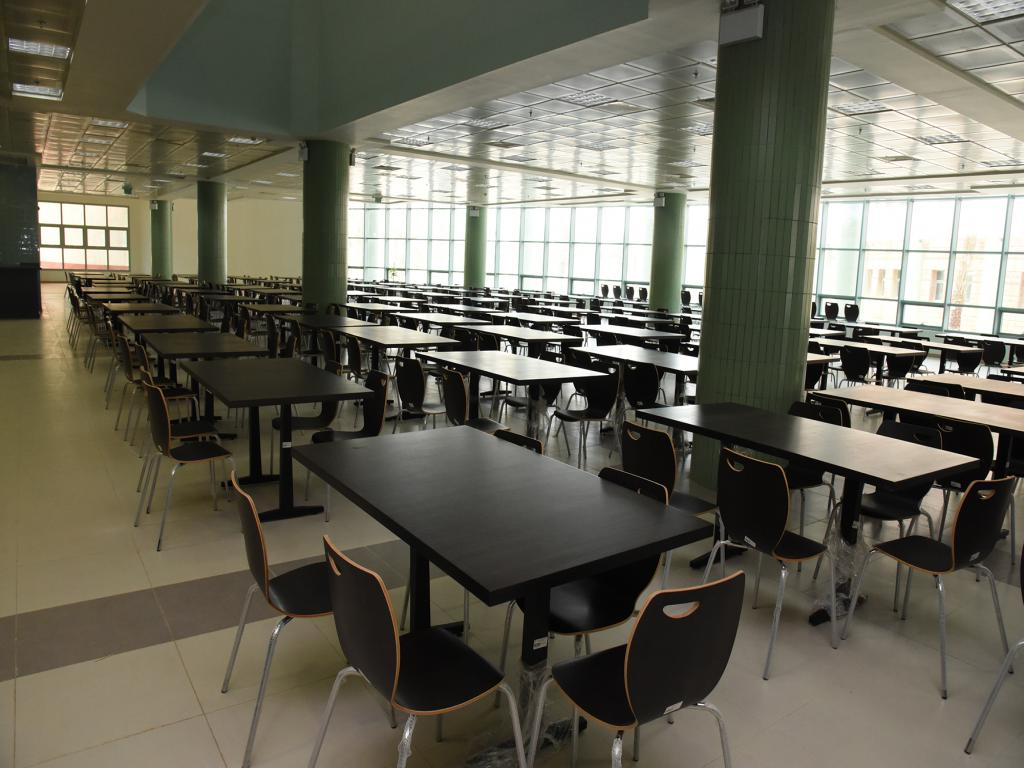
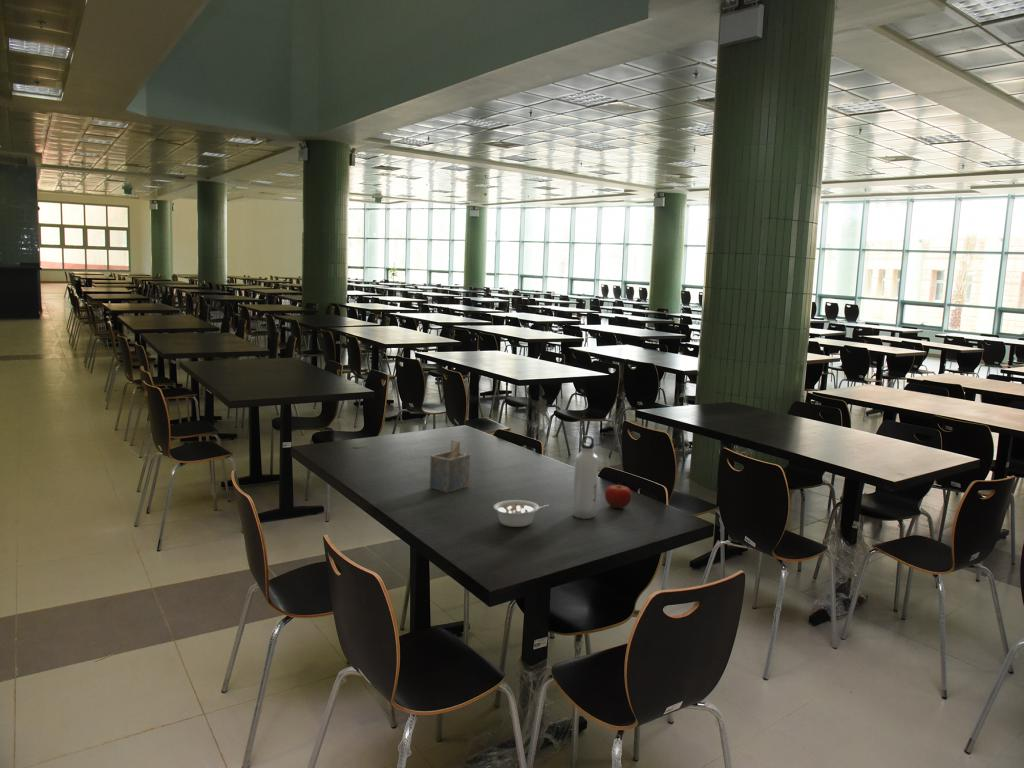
+ napkin holder [429,439,471,494]
+ water bottle [572,435,599,520]
+ fruit [604,483,633,510]
+ legume [493,499,550,528]
